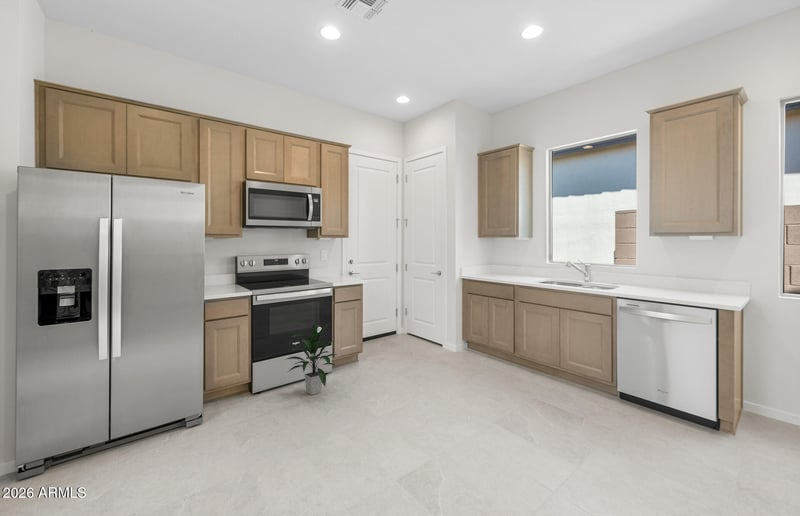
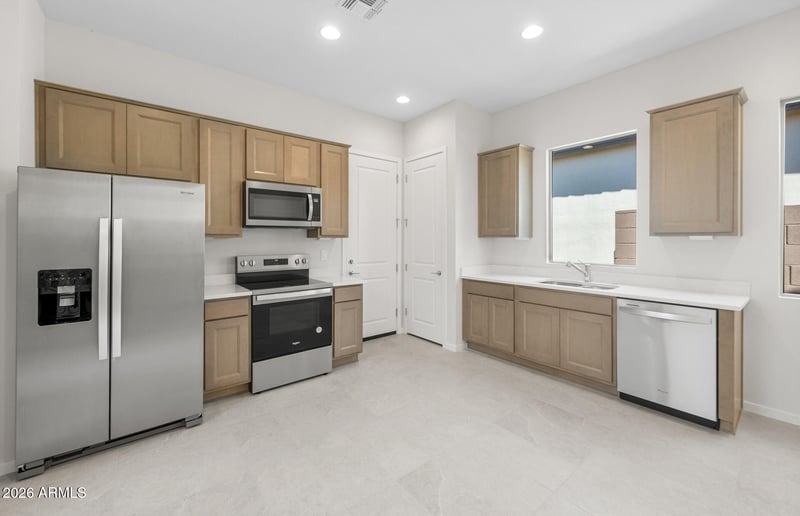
- indoor plant [284,322,339,396]
